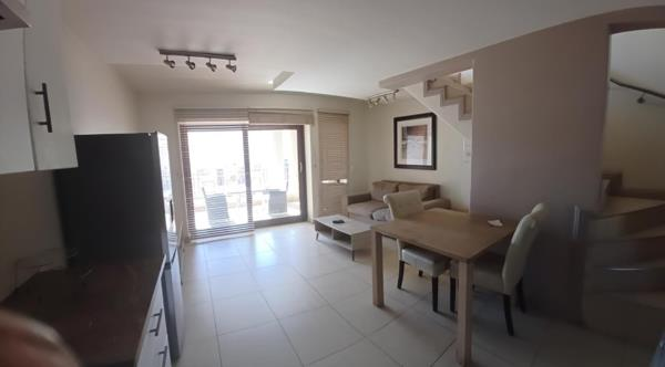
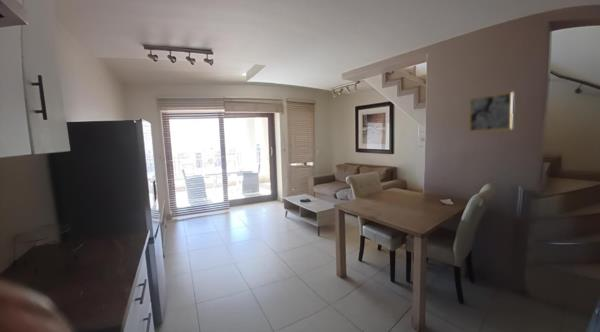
+ wall art [468,91,514,133]
